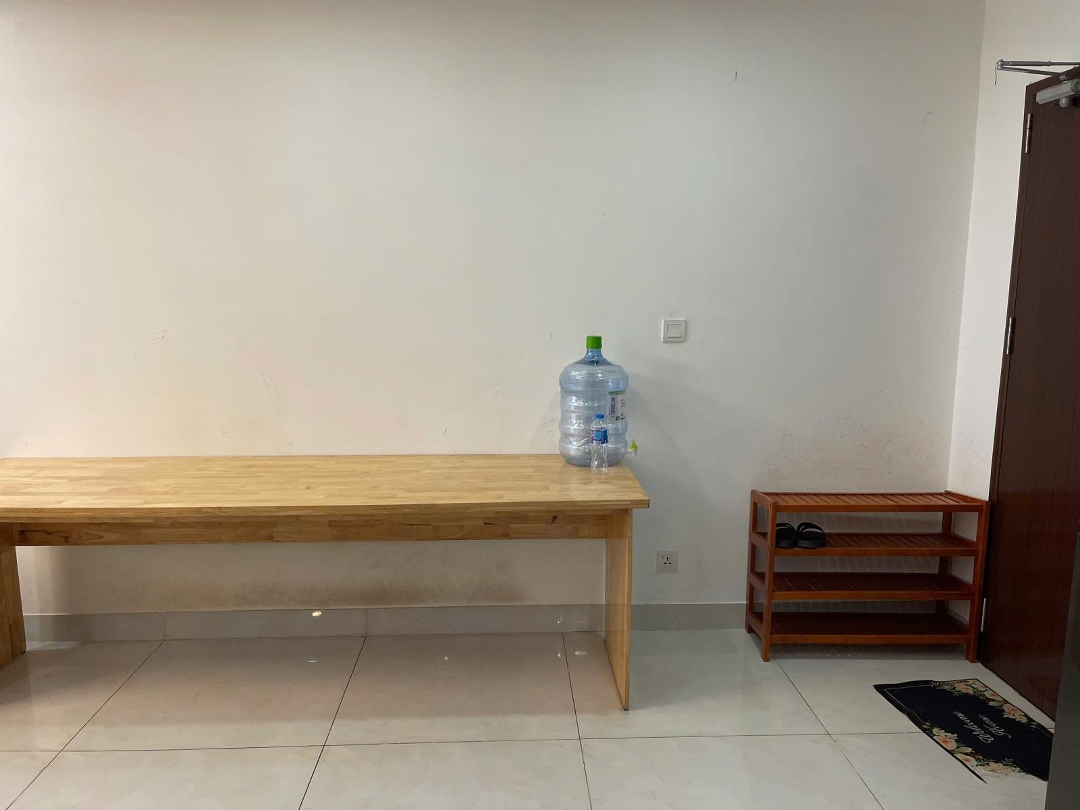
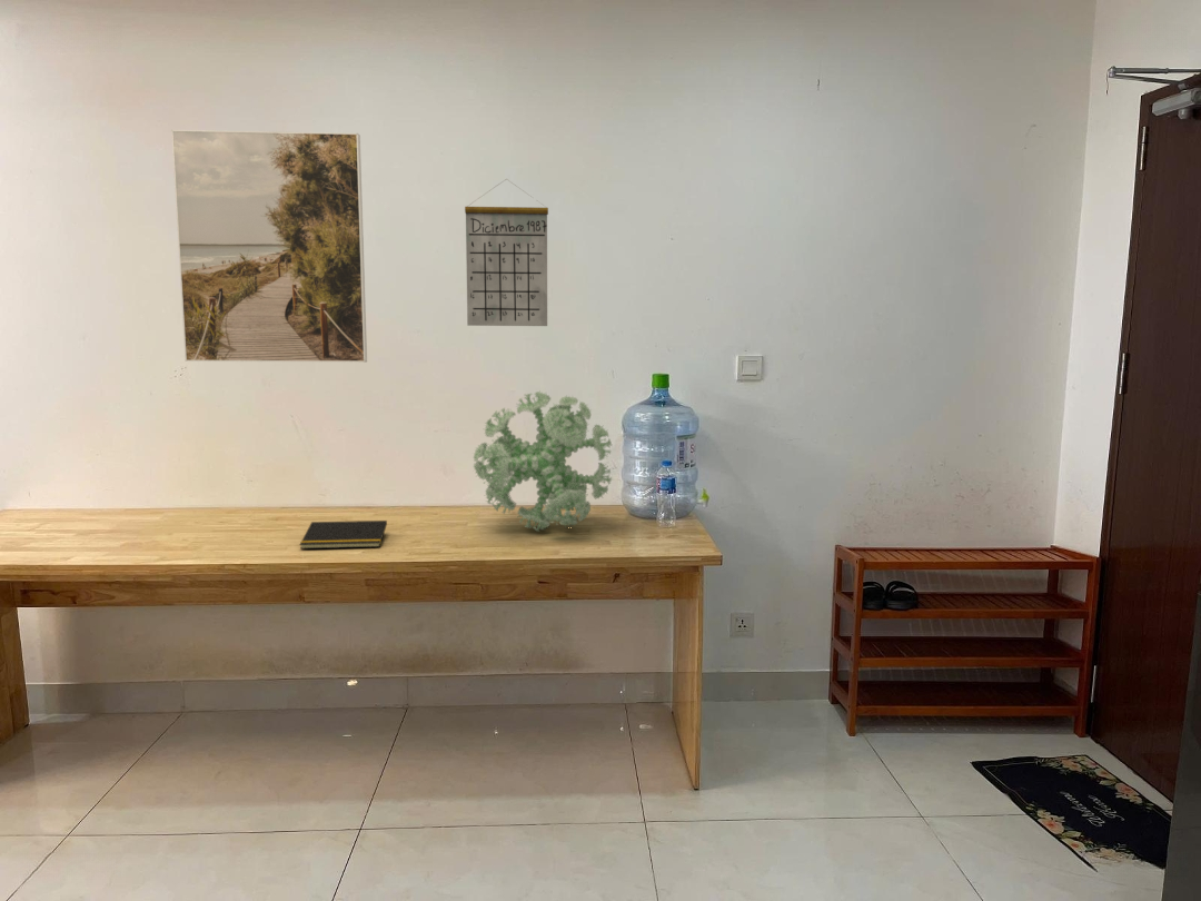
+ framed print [170,129,368,364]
+ plant [473,389,614,533]
+ notepad [299,519,388,549]
+ calendar [464,178,549,327]
